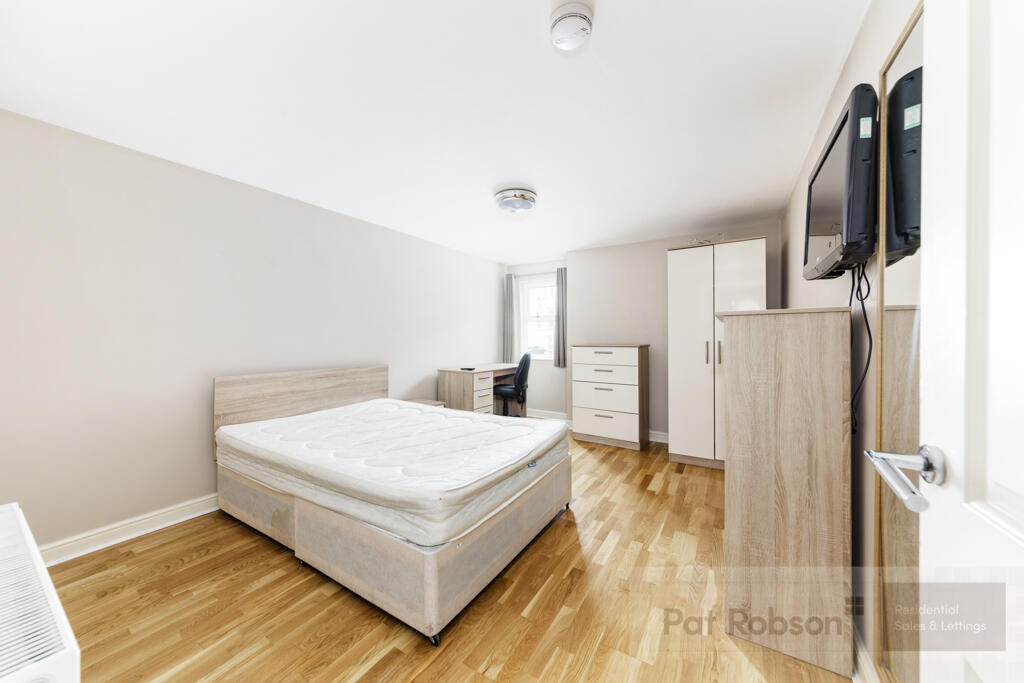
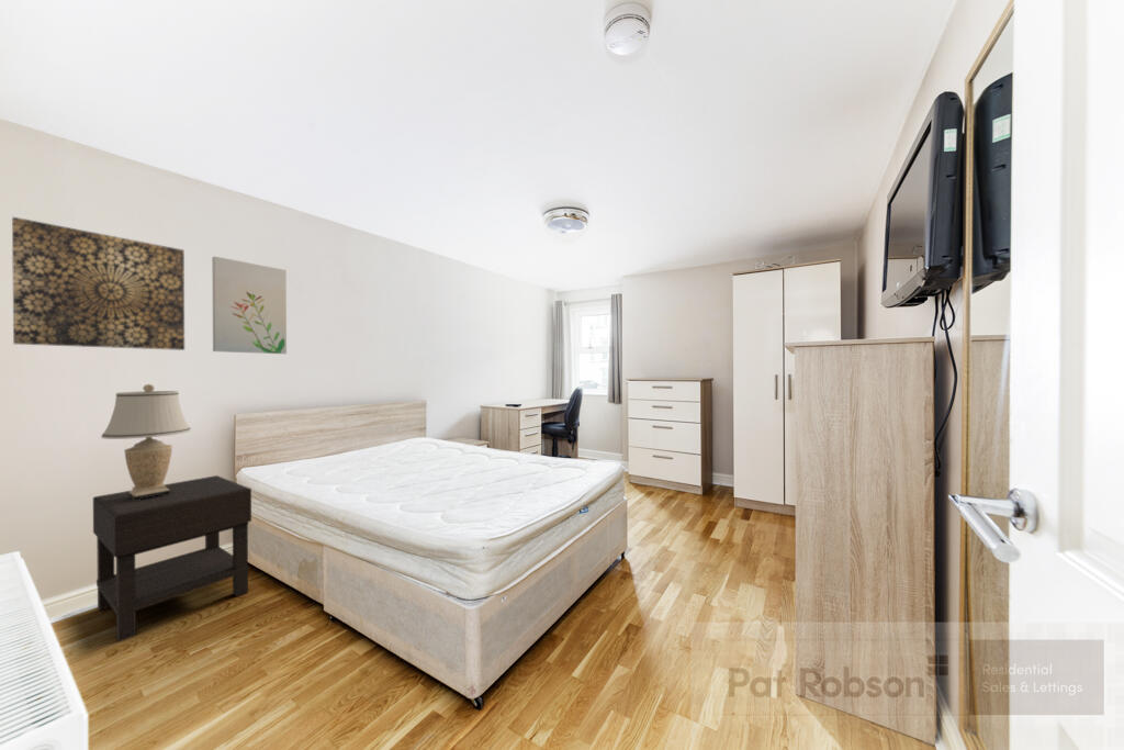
+ table lamp [100,383,192,502]
+ wall art [211,255,288,355]
+ nightstand [92,474,252,642]
+ wall art [11,216,186,351]
